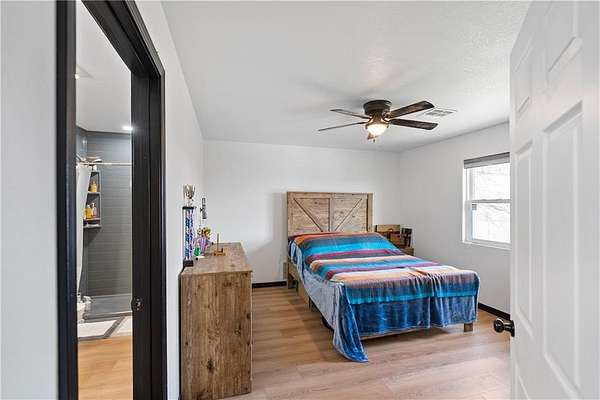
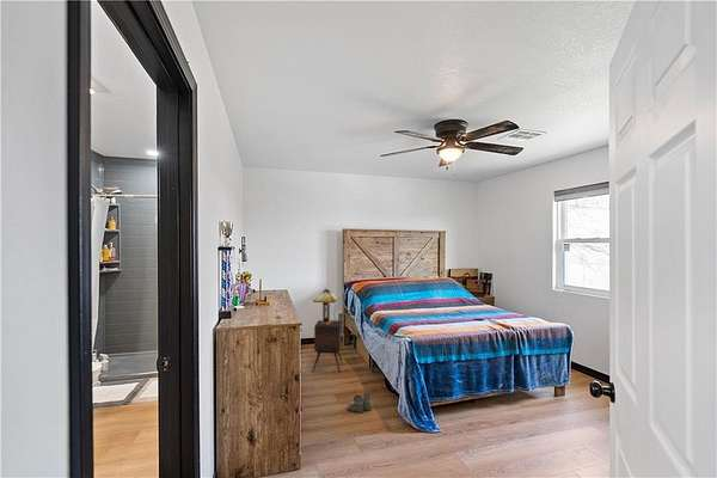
+ boots [345,392,376,413]
+ side table [312,319,344,374]
+ table lamp [312,288,341,325]
